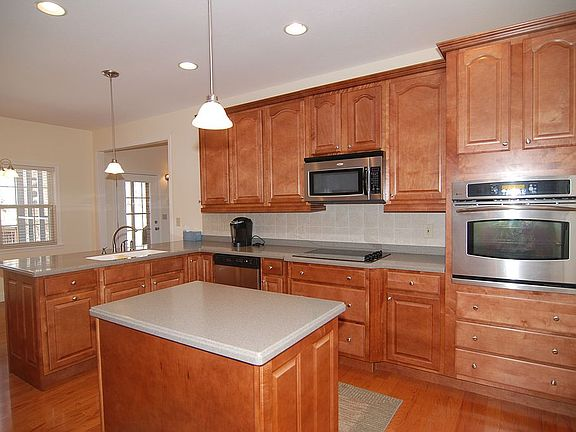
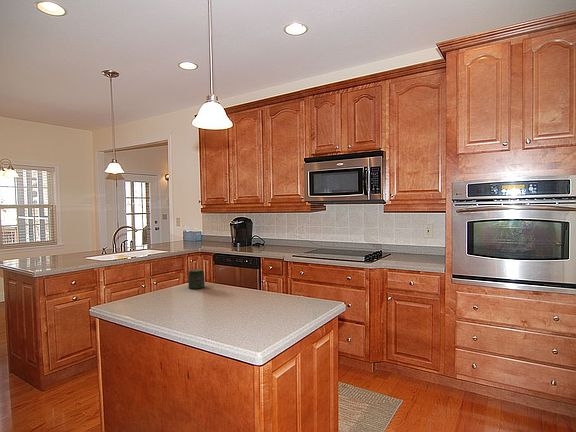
+ jar [187,268,206,290]
